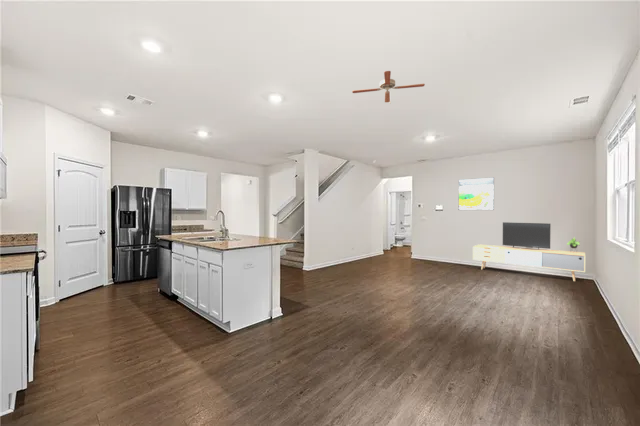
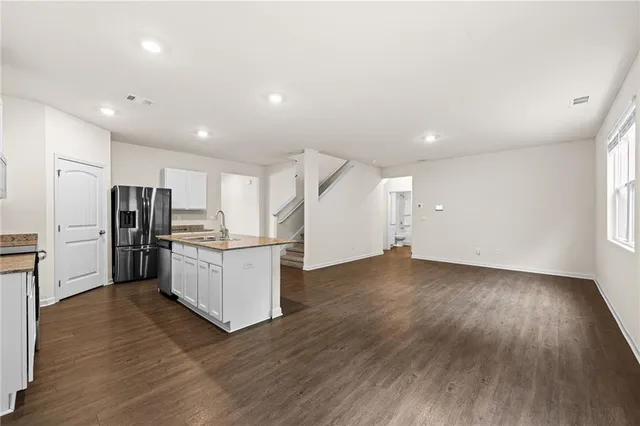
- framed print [457,176,495,211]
- media console [472,221,586,282]
- ceiling fan [351,70,426,105]
